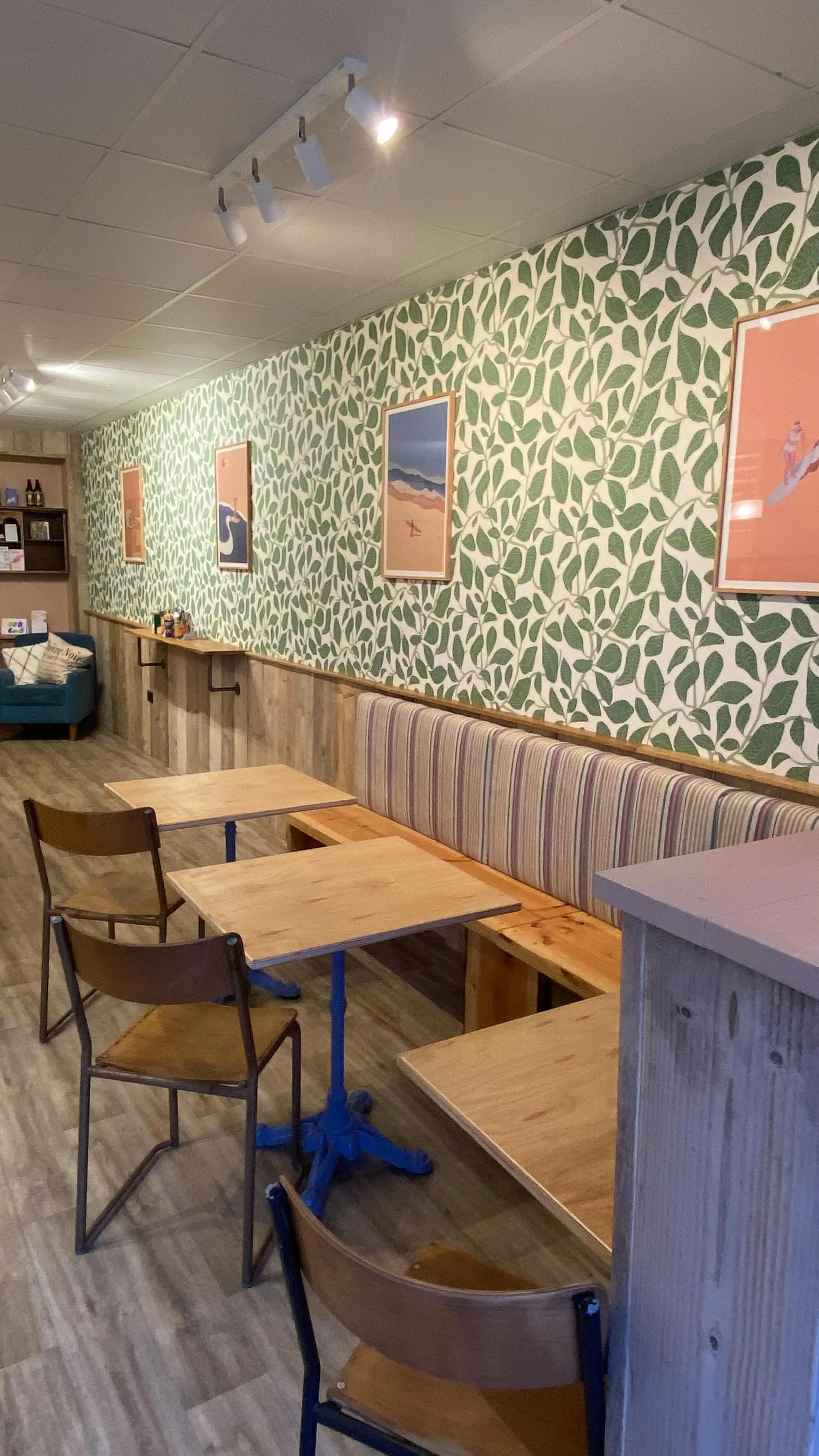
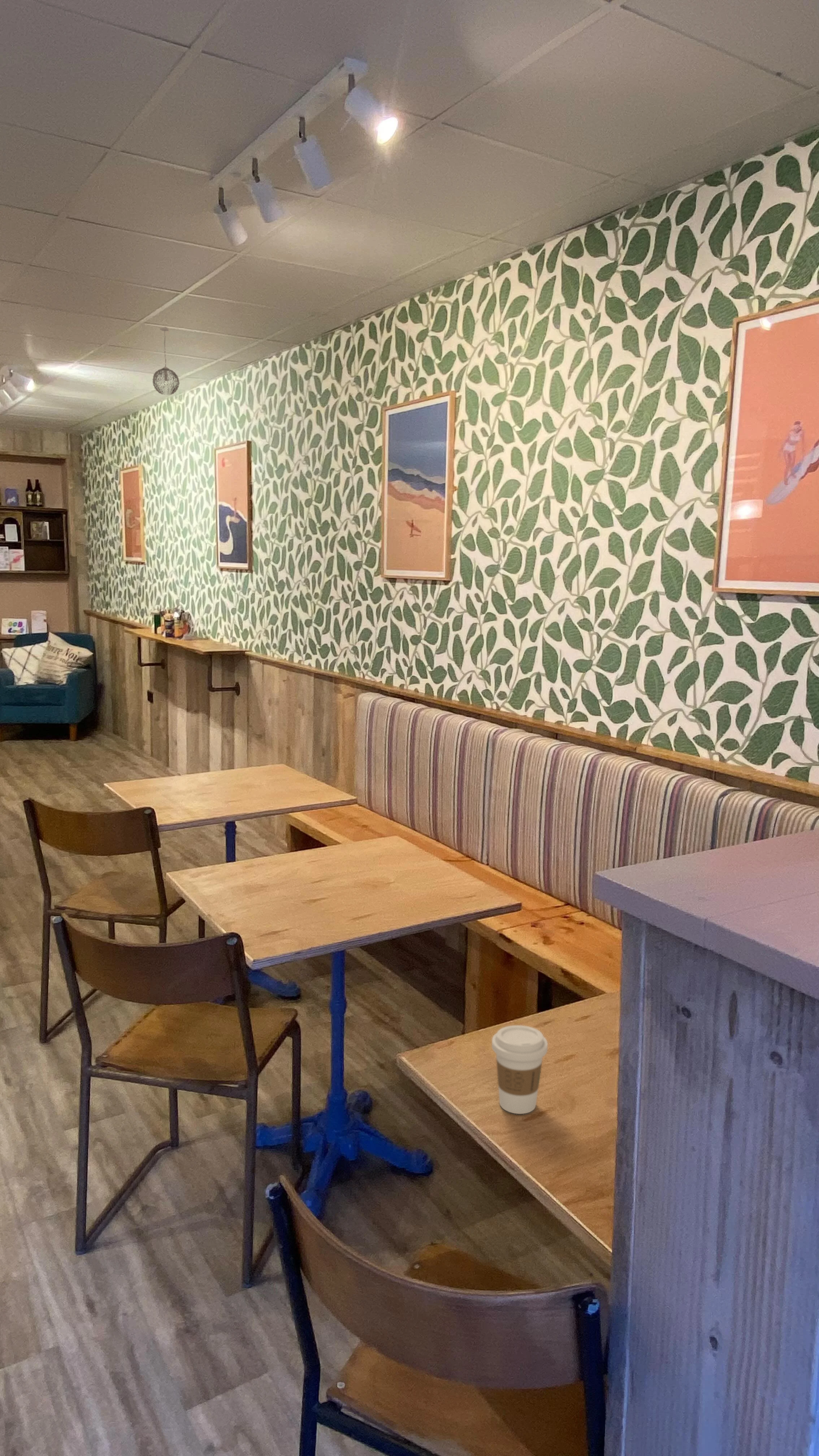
+ coffee cup [491,1025,548,1114]
+ pendant light [152,326,180,395]
